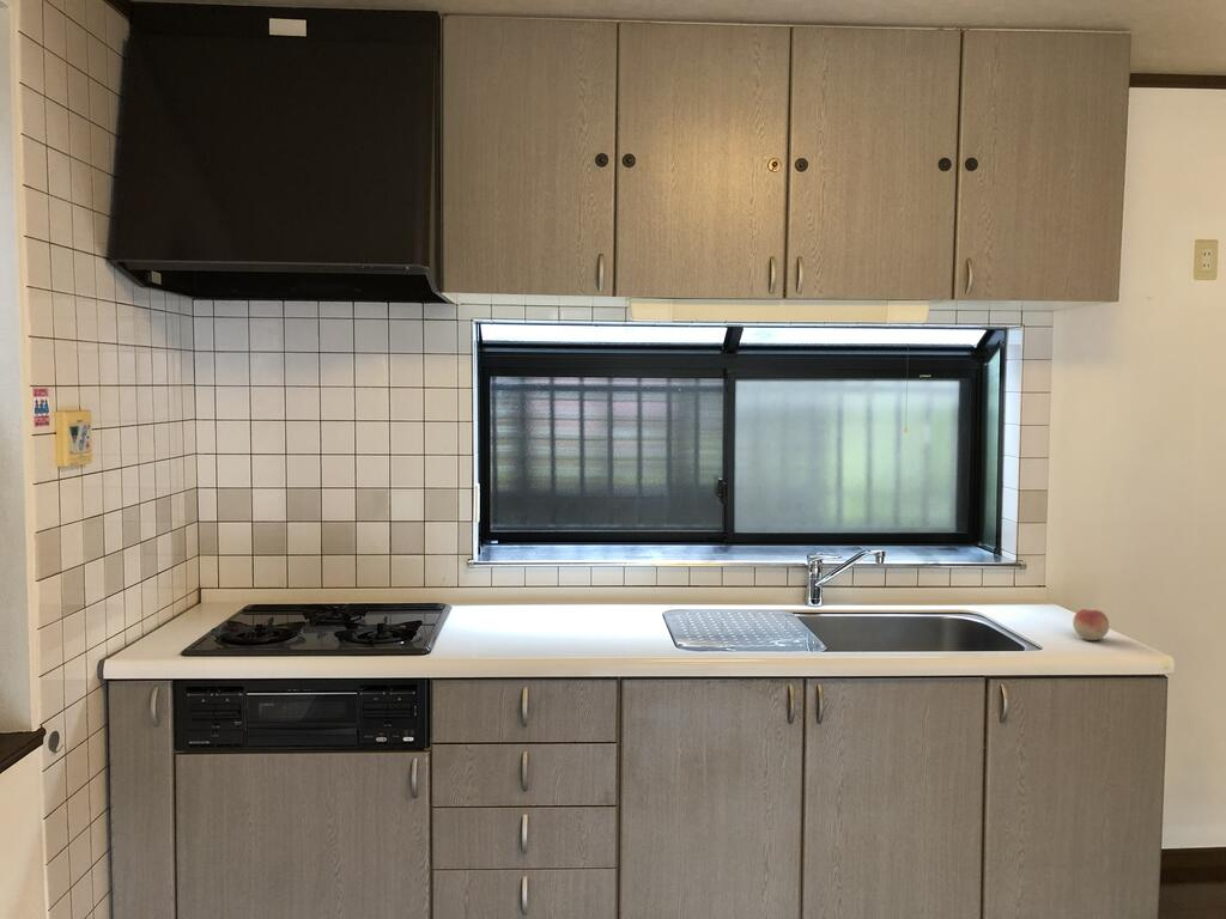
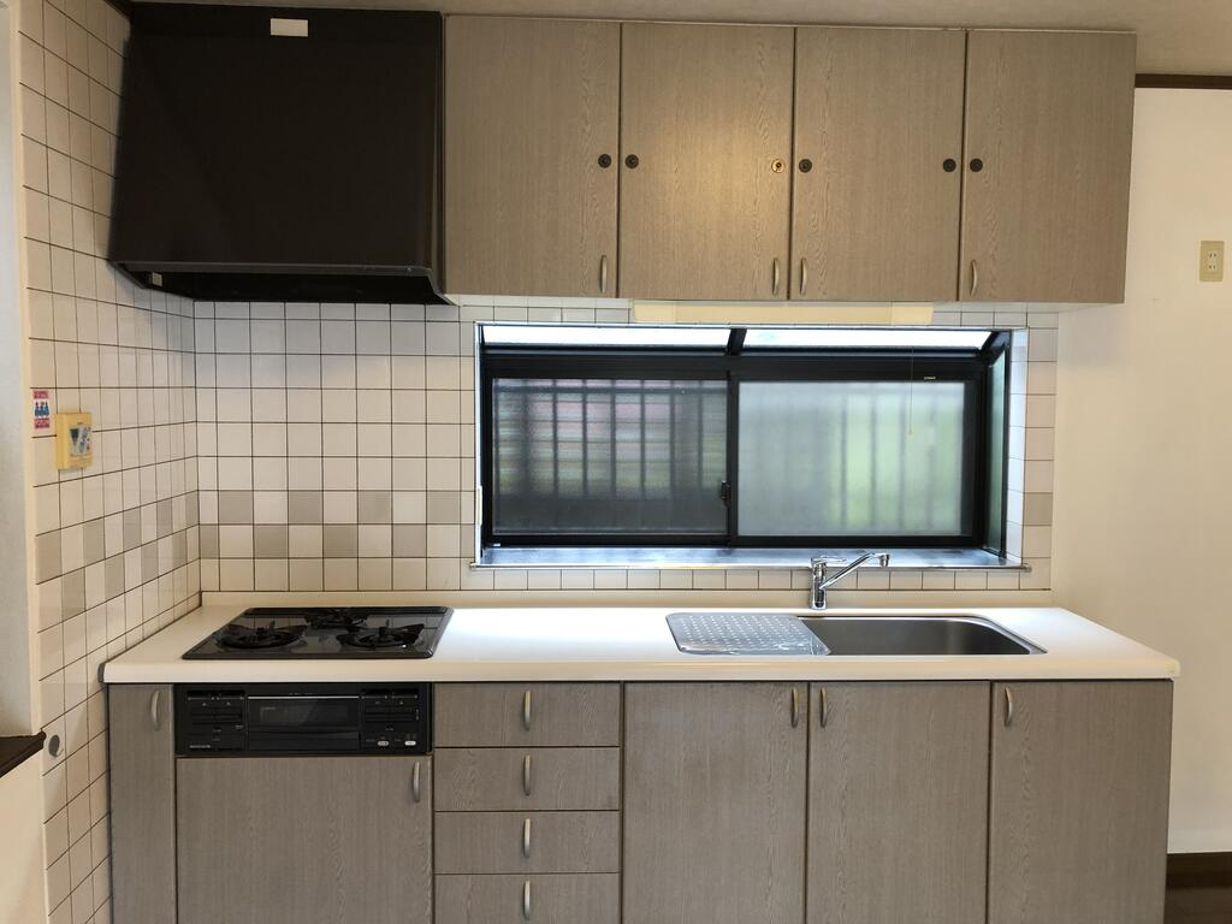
- fruit [1072,608,1111,641]
